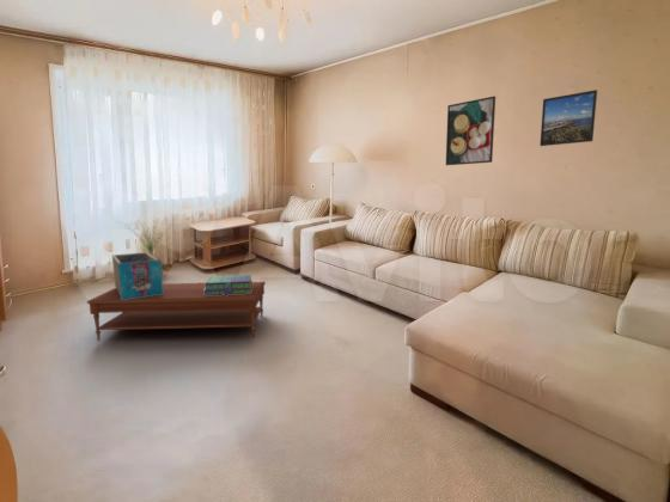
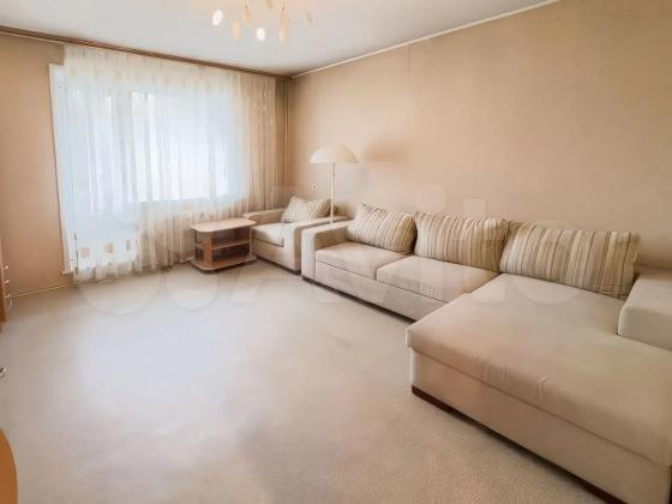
- house plant [124,216,175,275]
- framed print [538,88,598,147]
- stack of books [203,274,254,295]
- coffee table [86,281,267,343]
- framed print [445,96,497,166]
- decorative box [111,251,164,300]
